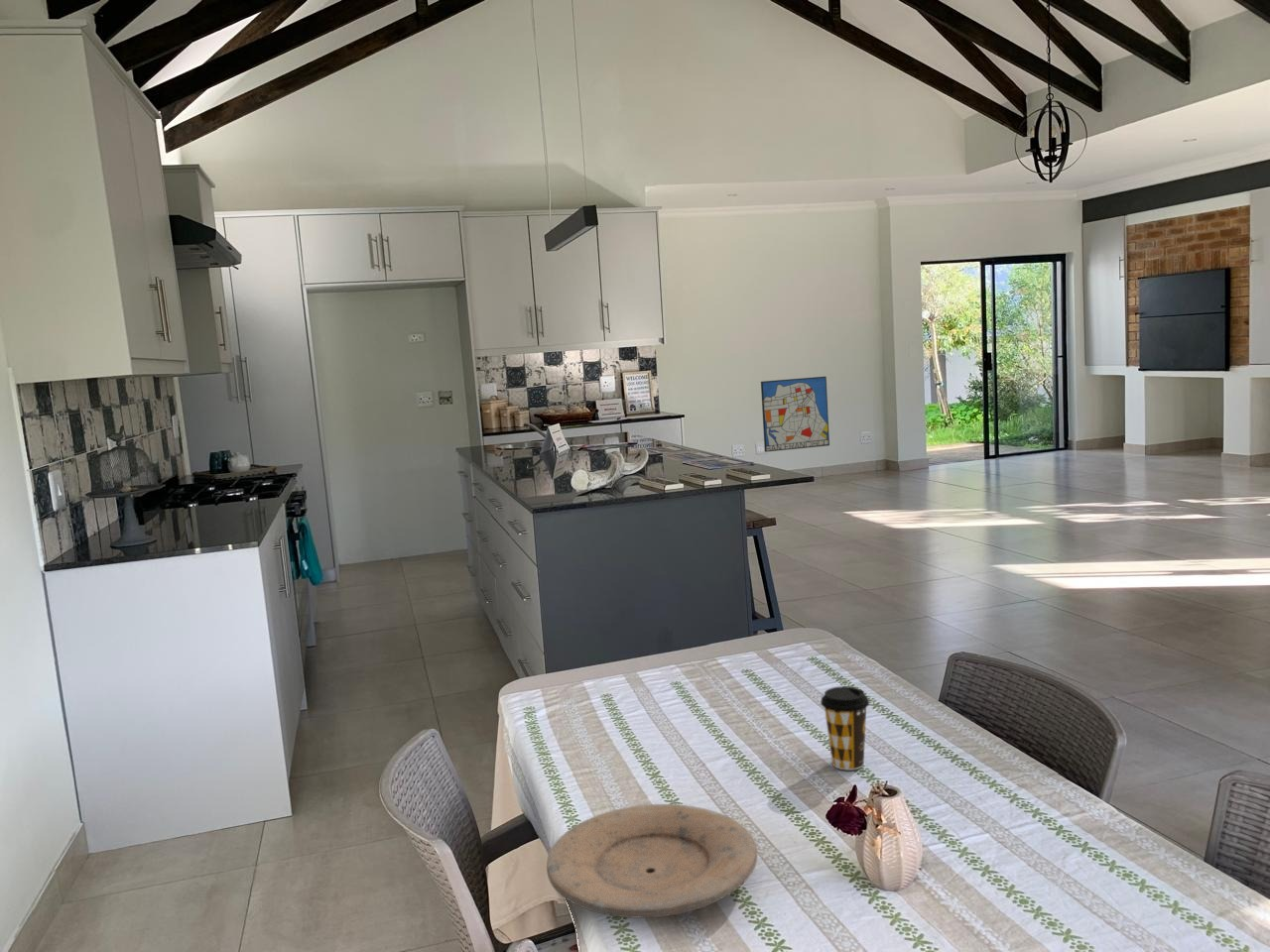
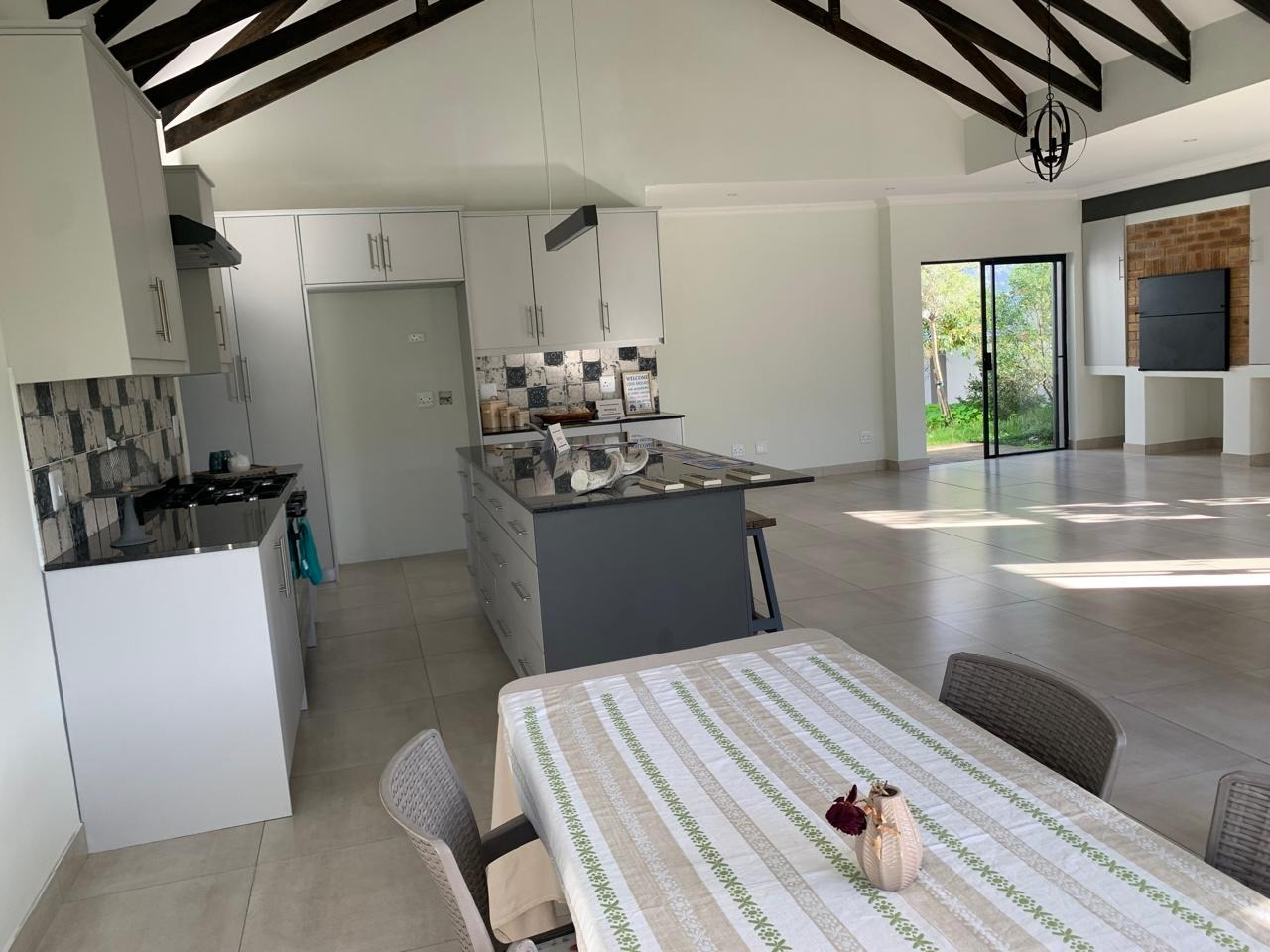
- wall art [760,376,830,453]
- plate [546,803,758,919]
- coffee cup [820,685,870,771]
